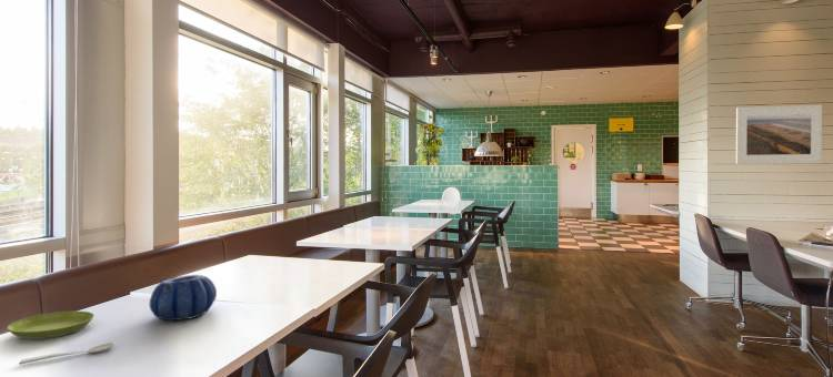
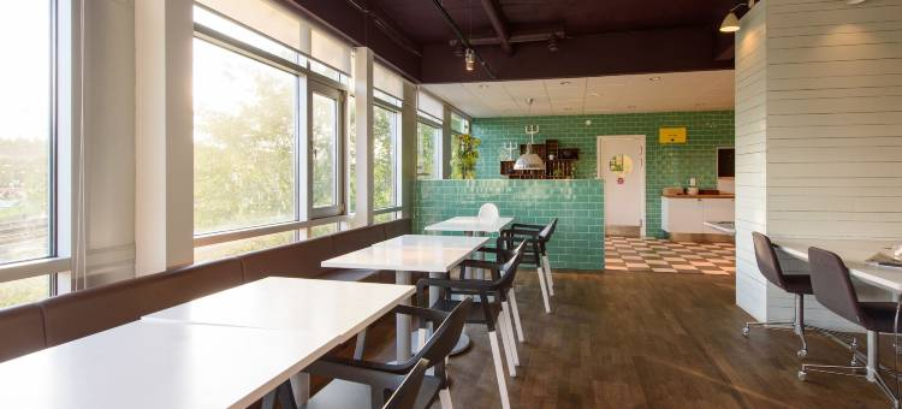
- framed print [735,104,823,165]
- decorative bowl [149,274,218,322]
- spoon [18,342,117,366]
- saucer [7,310,96,340]
